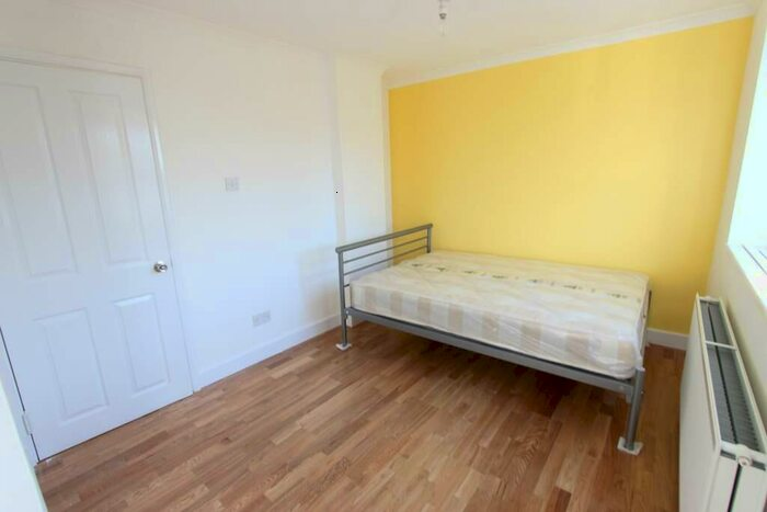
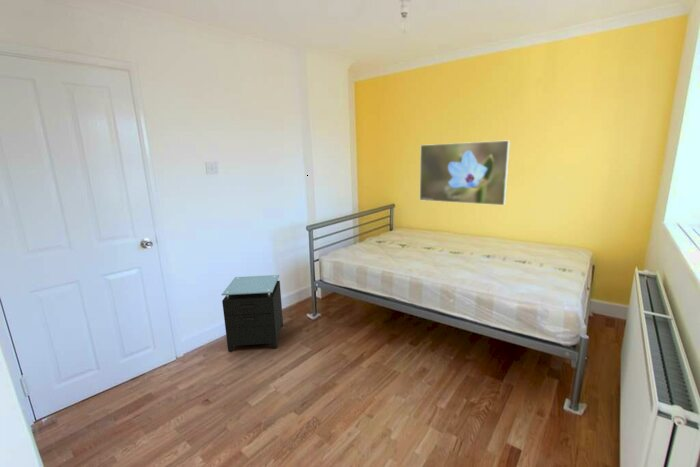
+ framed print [419,140,511,206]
+ nightstand [220,274,284,352]
